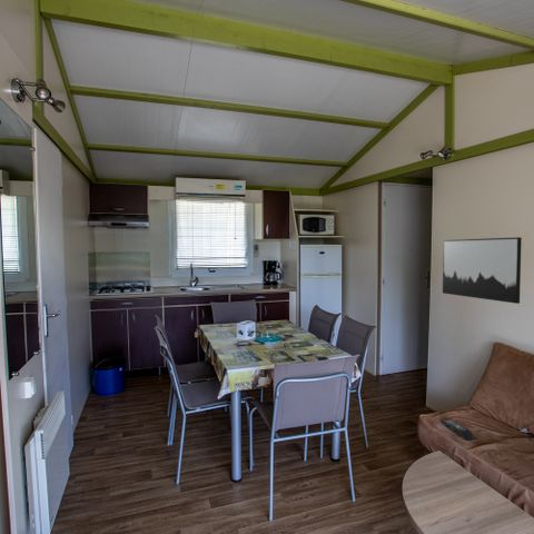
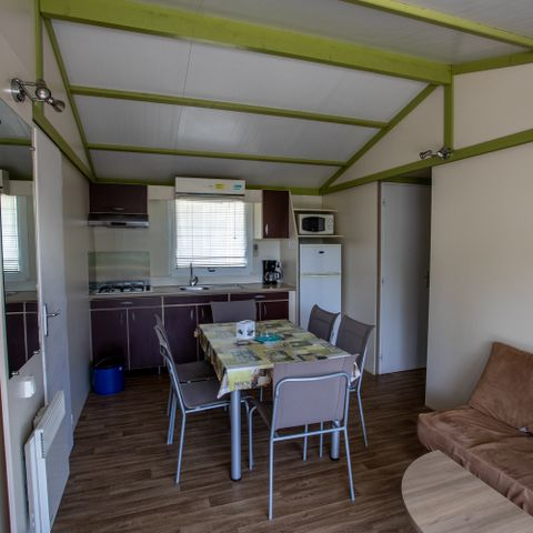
- wall art [442,236,523,305]
- remote control [441,418,474,441]
